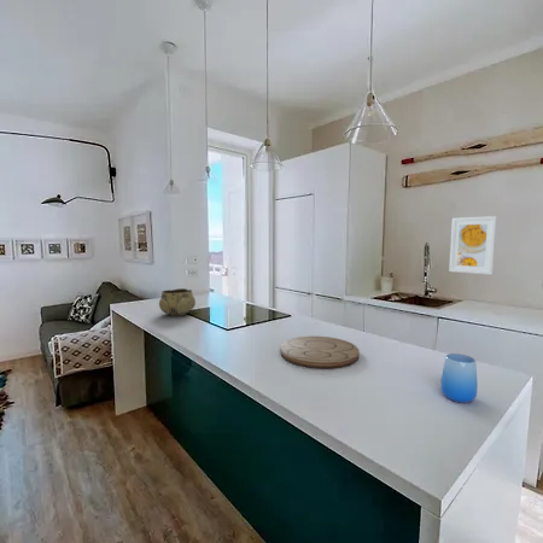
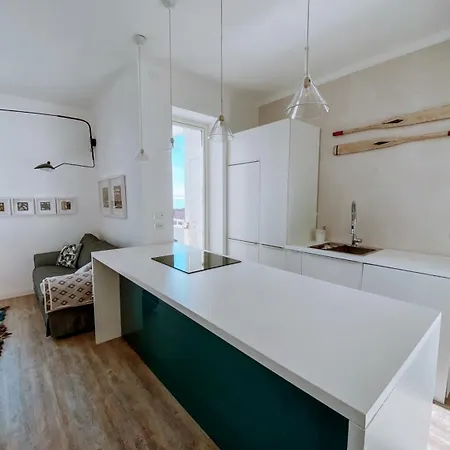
- decorative bowl [158,287,197,316]
- cup [439,352,479,404]
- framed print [448,215,498,276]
- cutting board [280,335,361,370]
